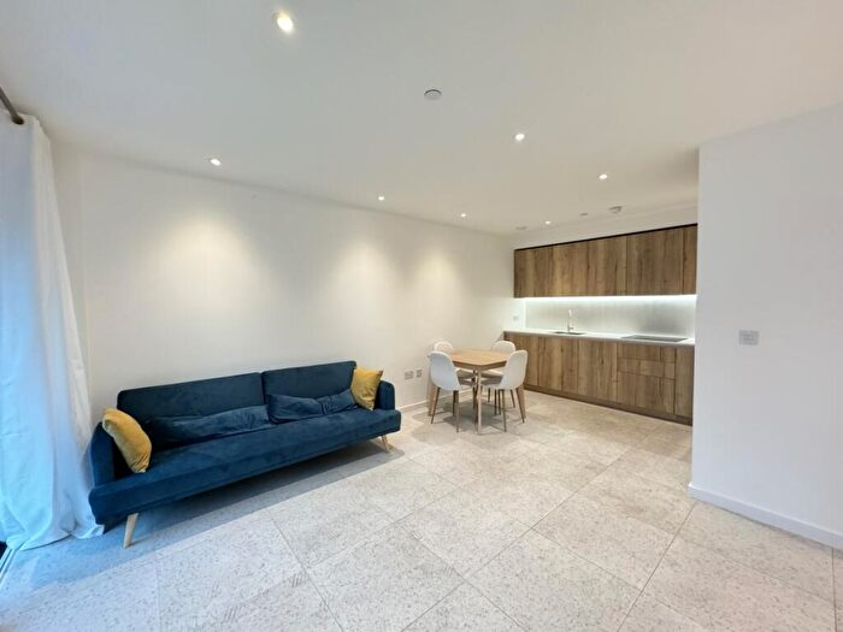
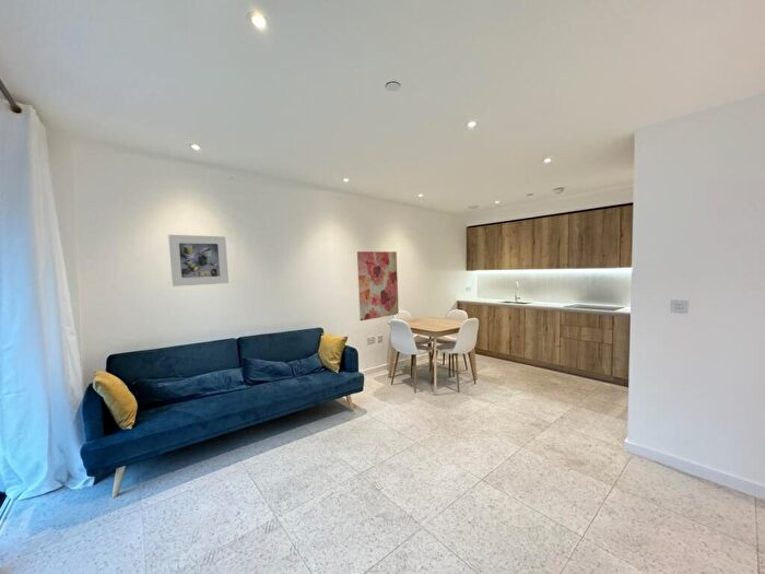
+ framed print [167,234,229,288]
+ wall art [356,250,400,321]
